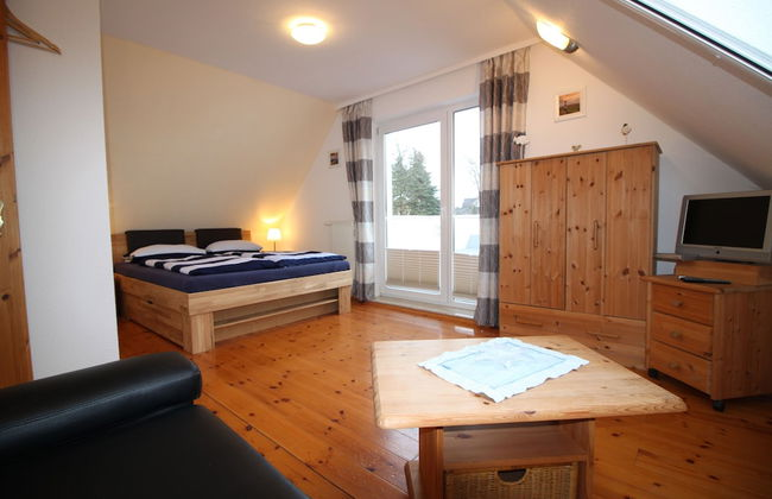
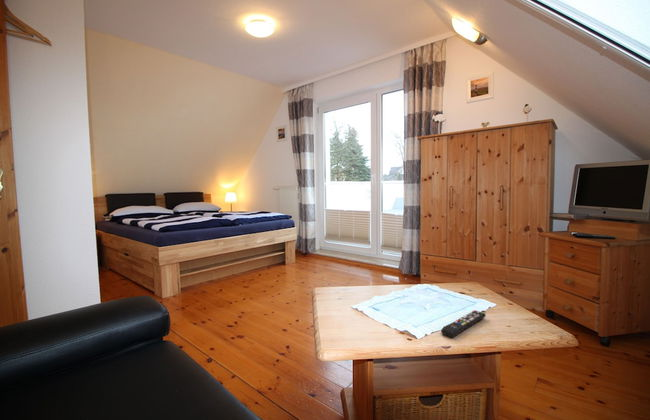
+ remote control [440,309,487,339]
